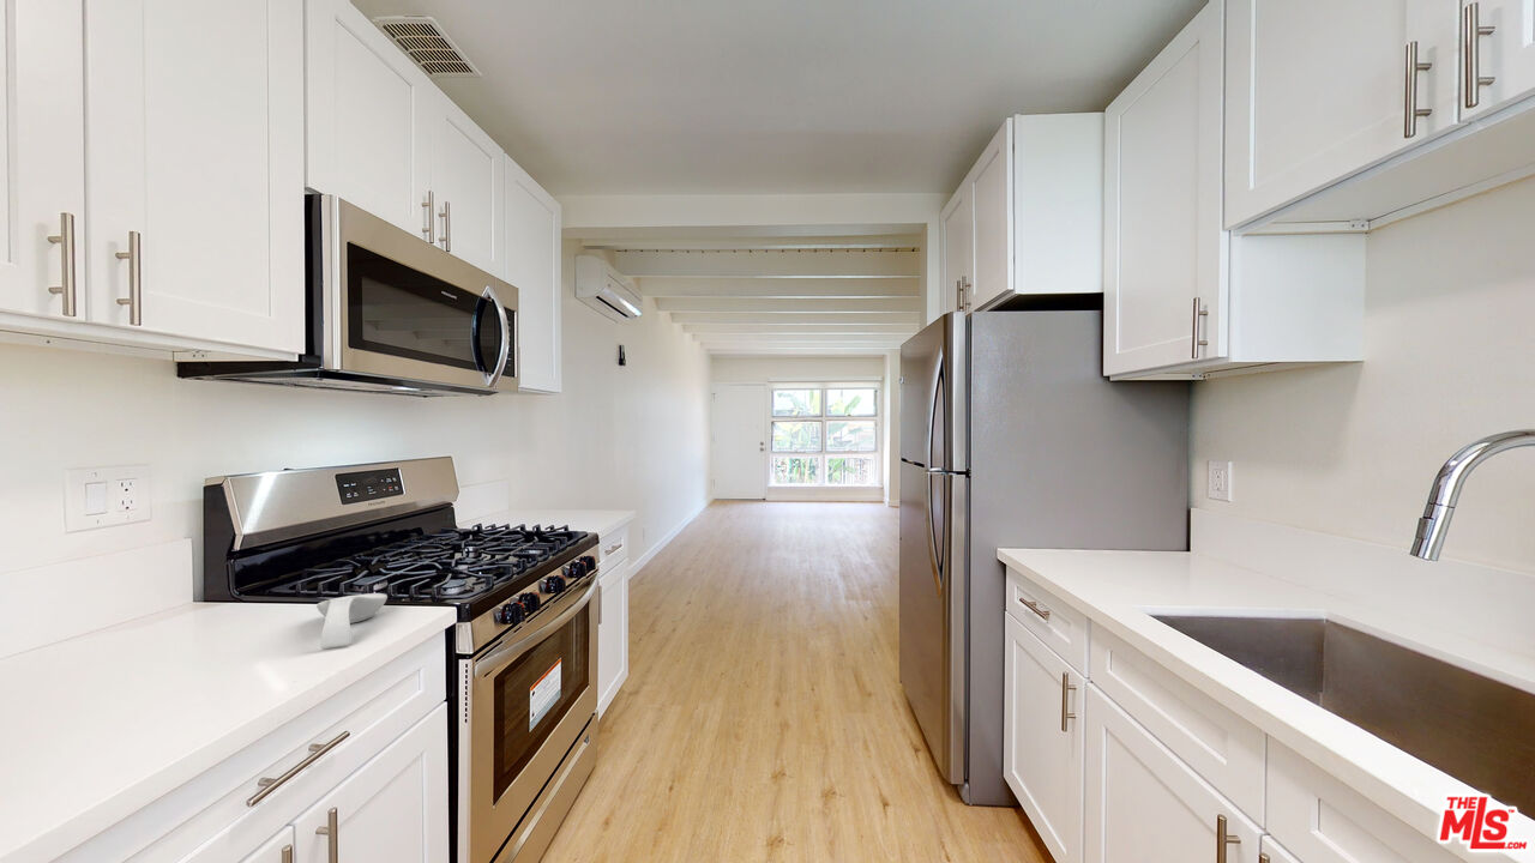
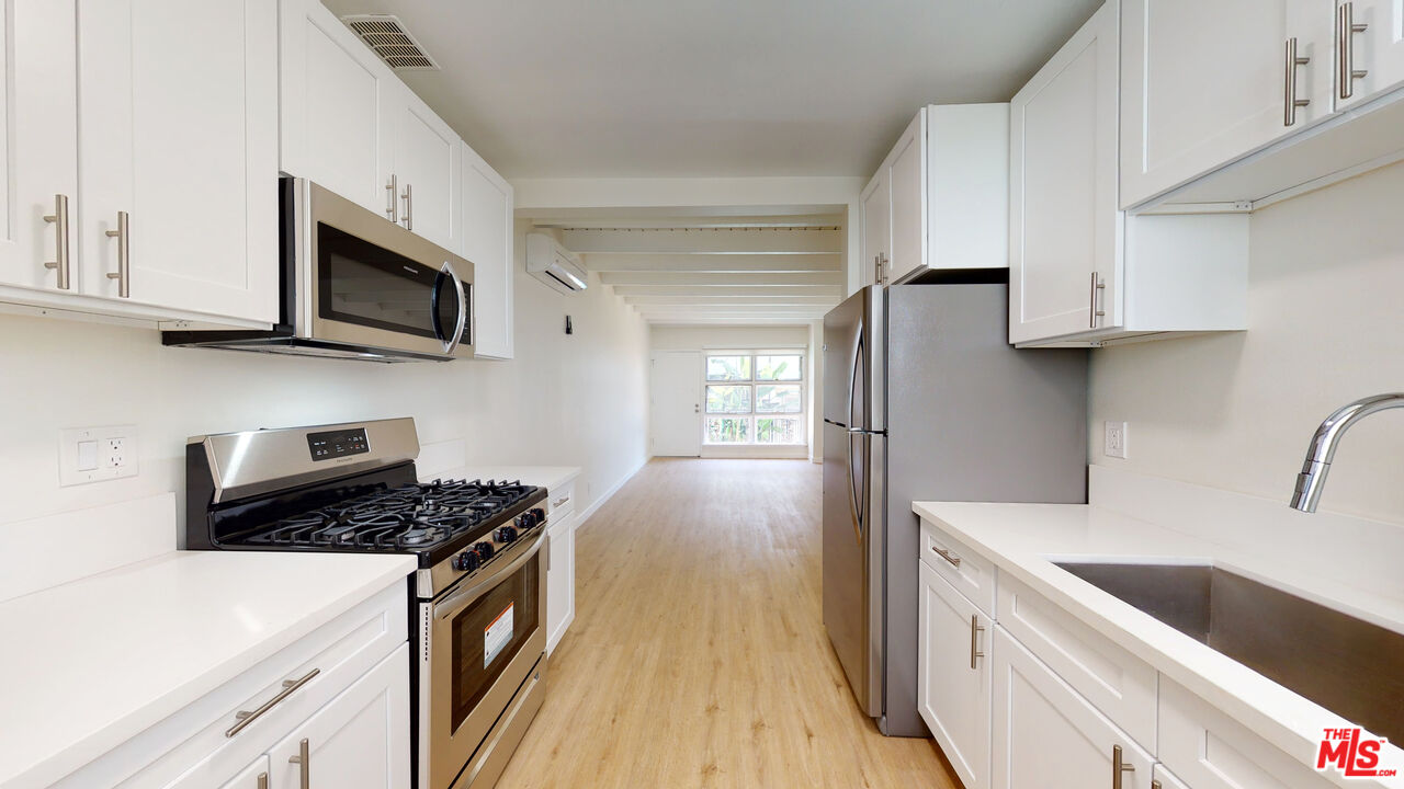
- spoon rest [315,592,389,650]
